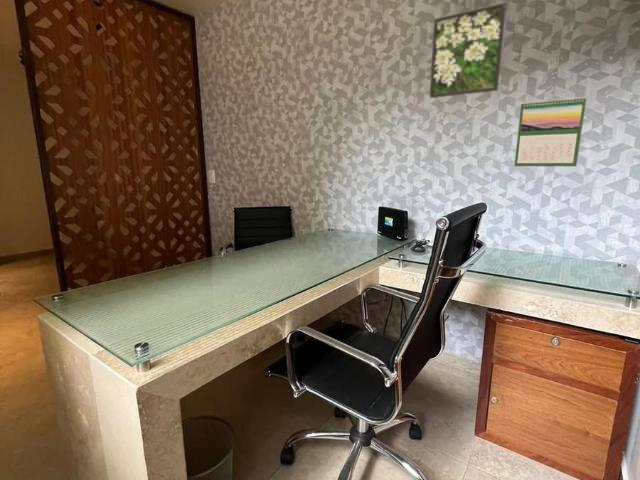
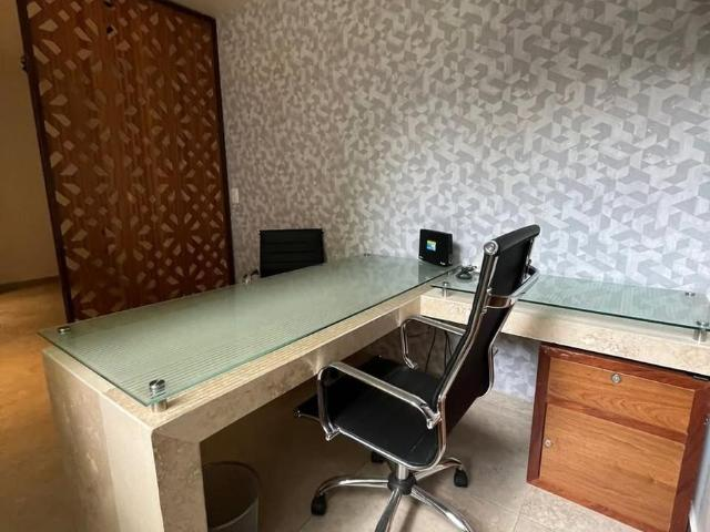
- calendar [514,96,587,167]
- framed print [429,1,507,99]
